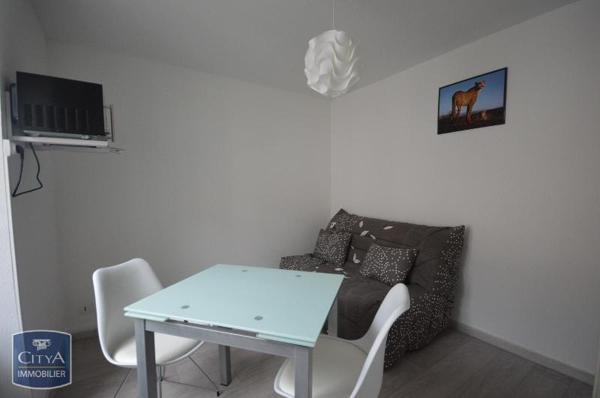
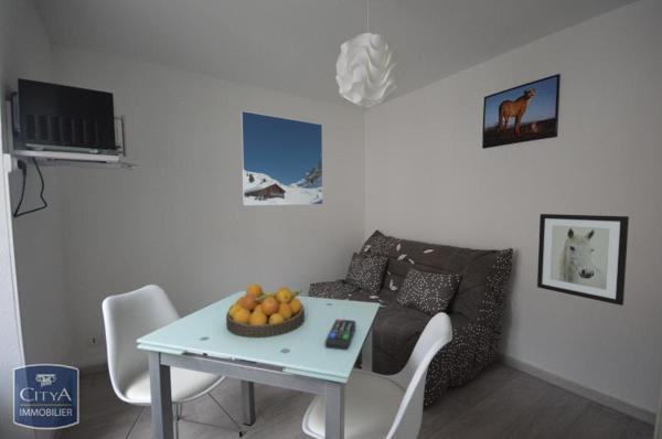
+ remote control [323,318,356,351]
+ fruit bowl [225,282,306,339]
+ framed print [239,110,324,206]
+ wall art [536,213,630,307]
